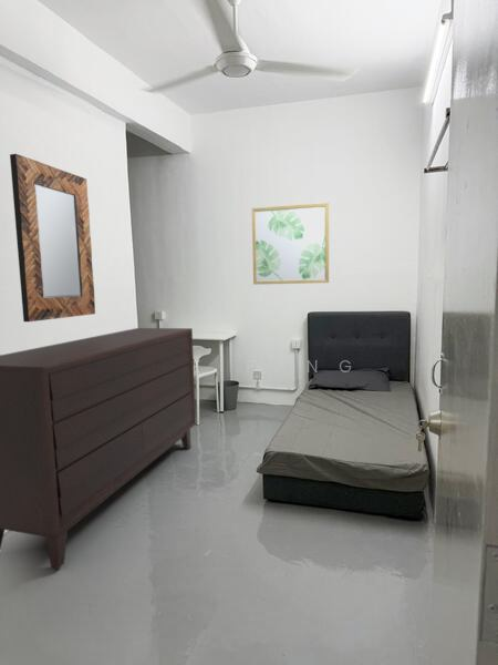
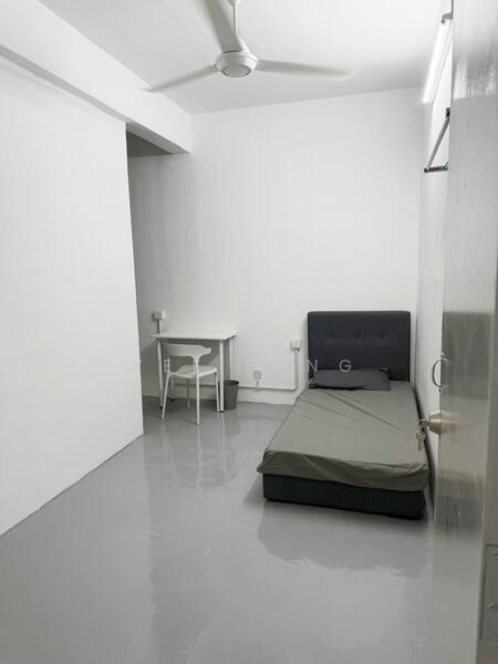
- dresser [0,327,197,570]
- home mirror [9,153,96,323]
- wall art [251,202,330,286]
